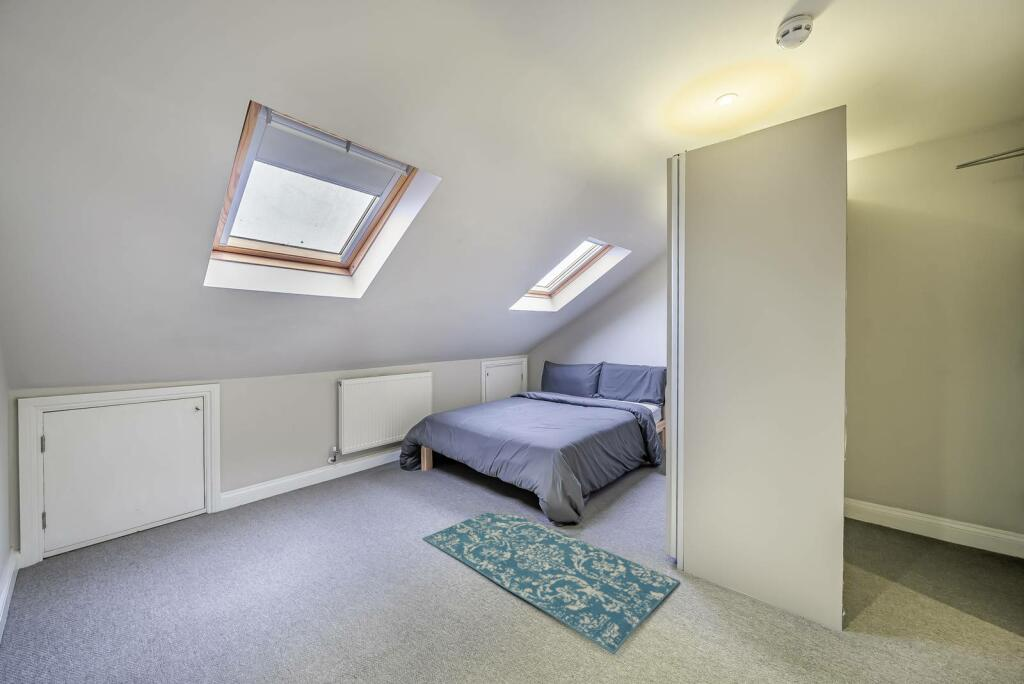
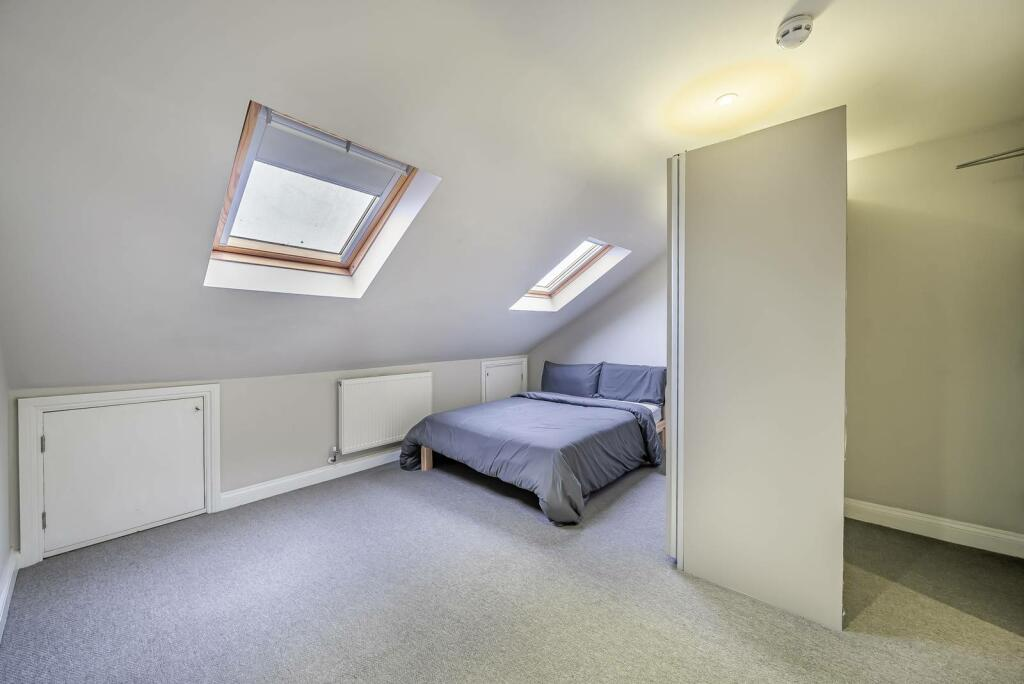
- rug [422,512,681,655]
